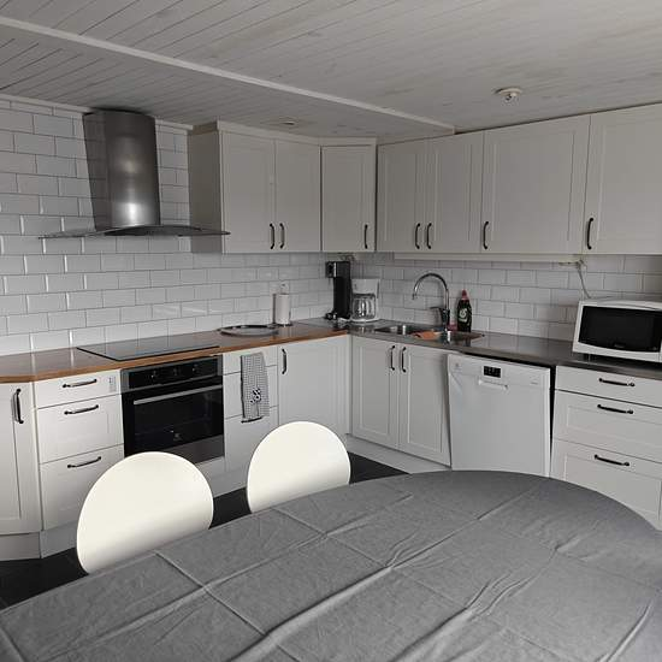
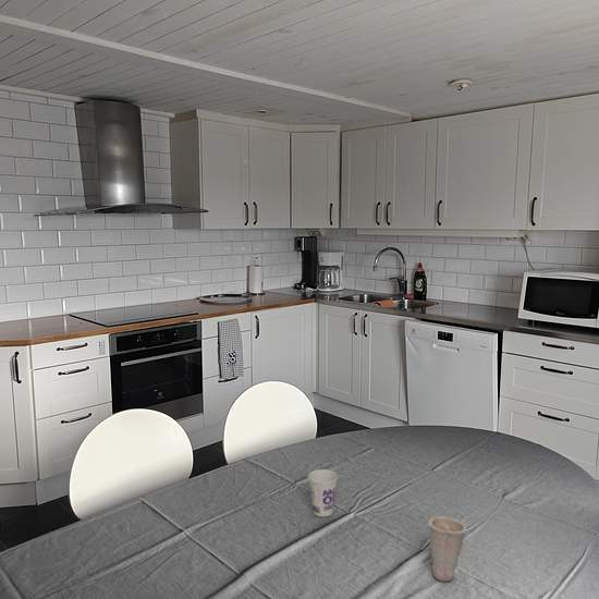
+ cup [307,468,339,517]
+ cup [428,515,467,583]
